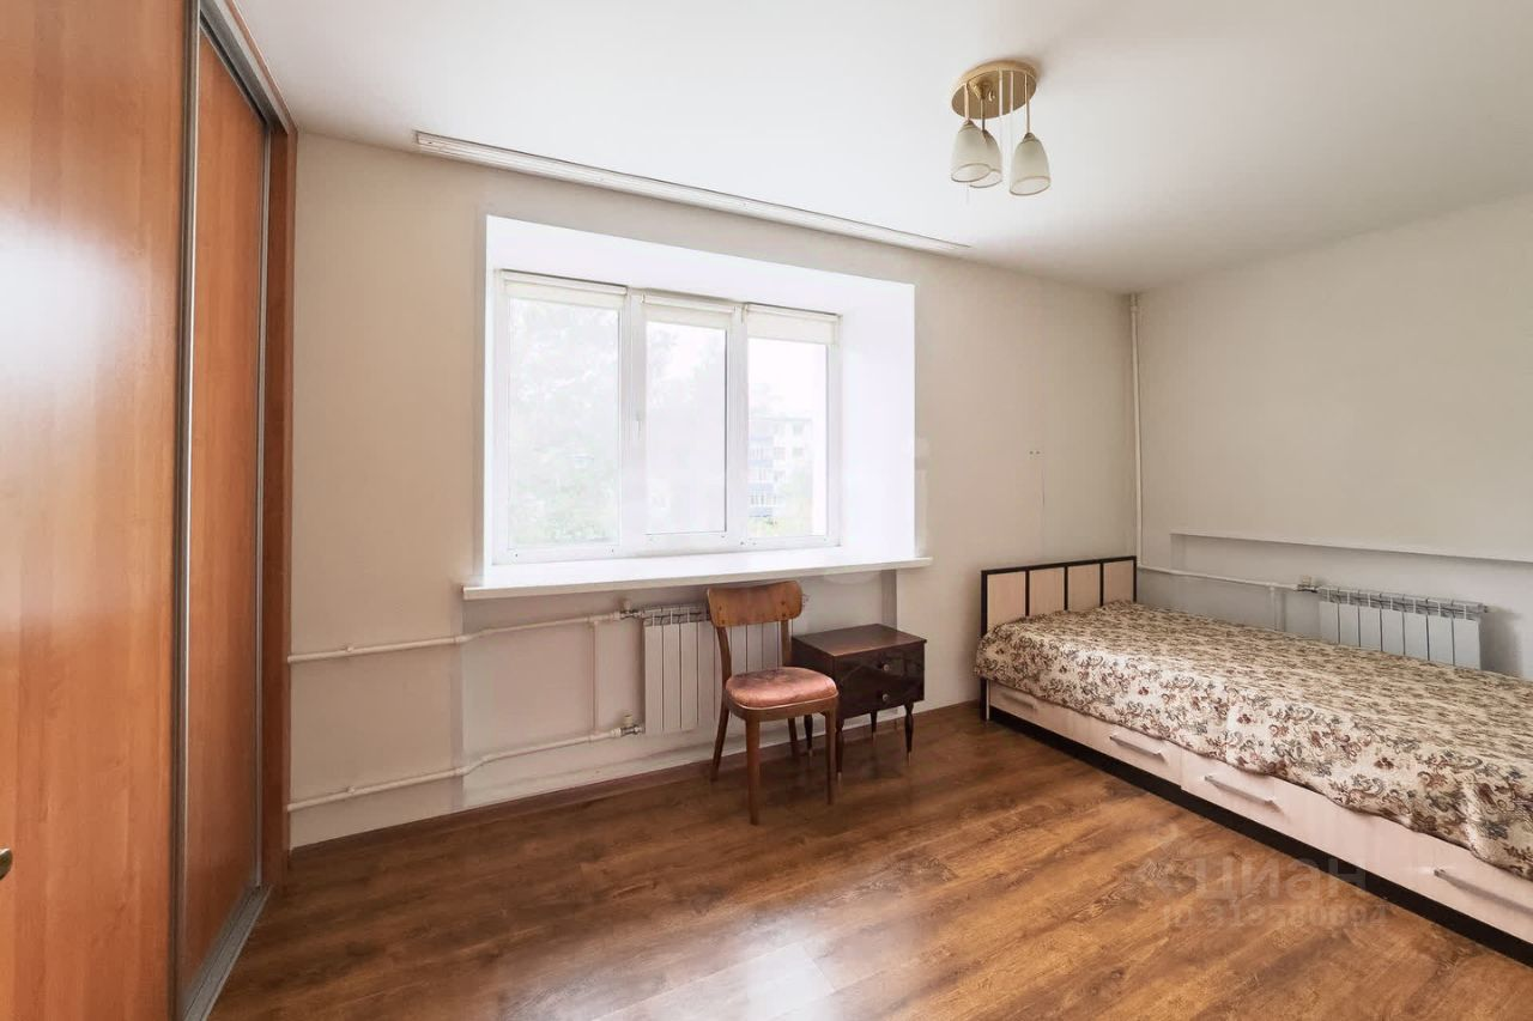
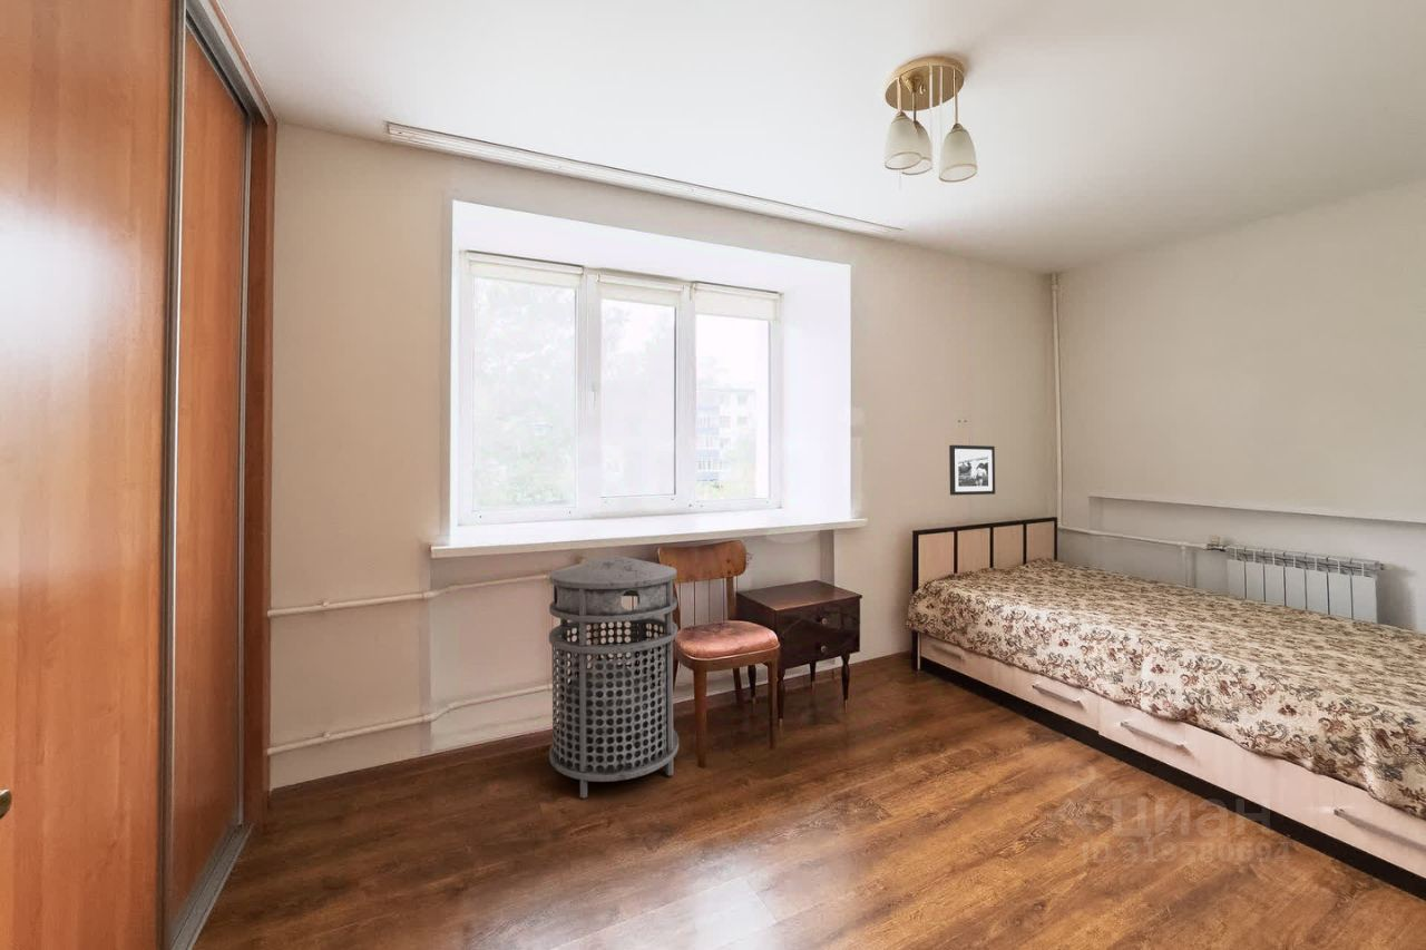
+ trash can [548,554,680,799]
+ picture frame [948,444,996,497]
